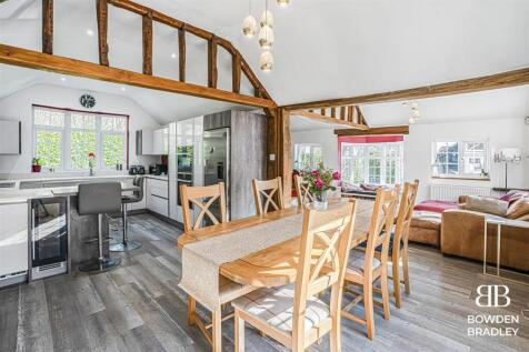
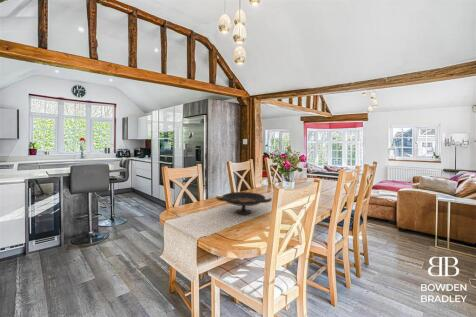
+ decorative bowl [215,191,273,215]
